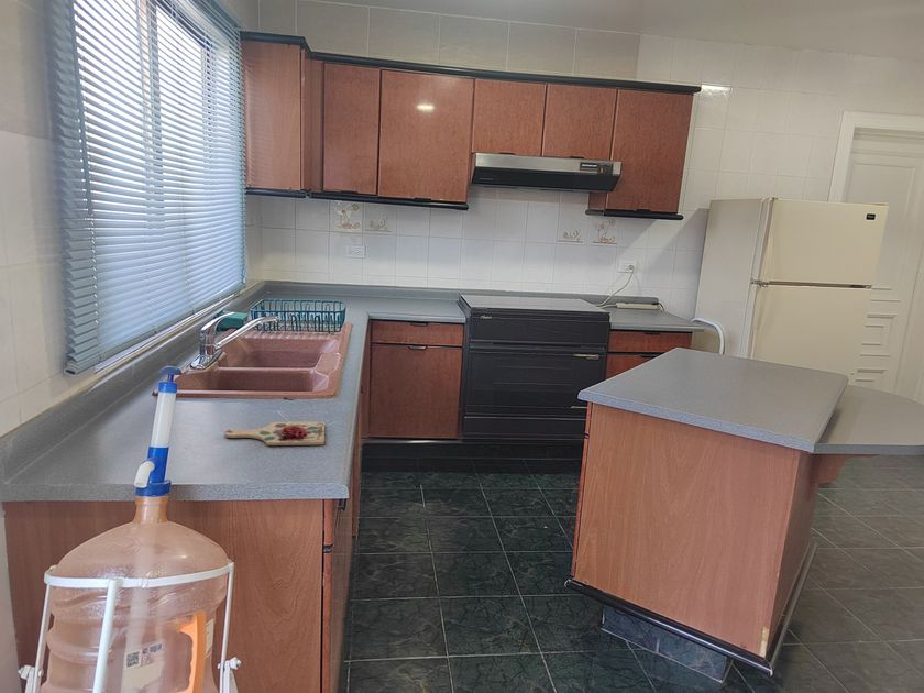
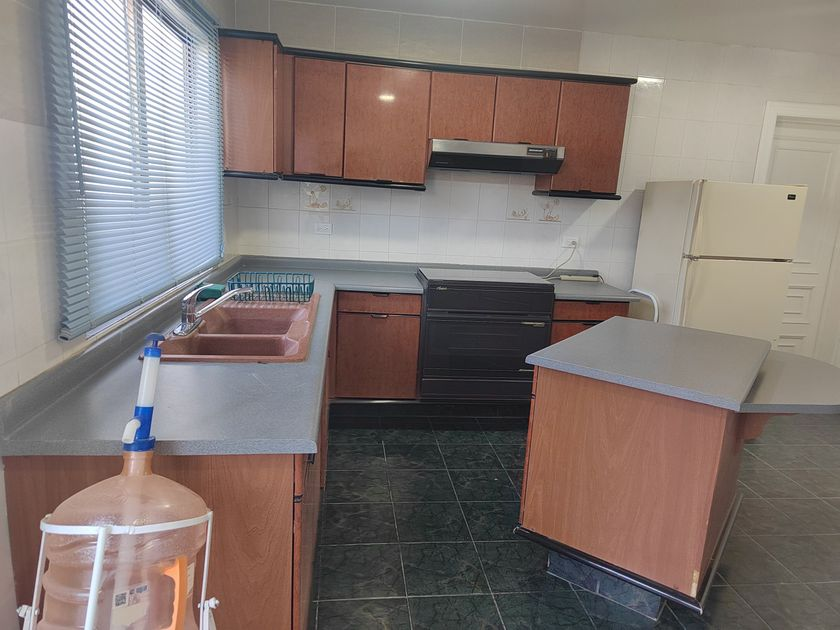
- cutting board [223,420,326,447]
